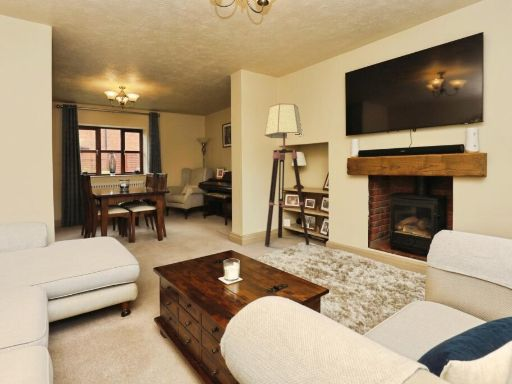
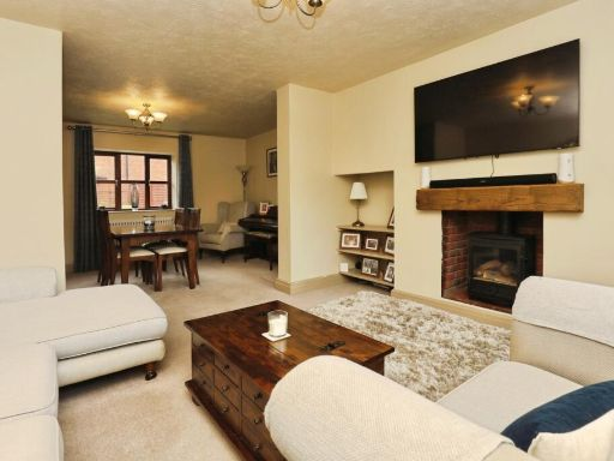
- floor lamp [264,103,310,247]
